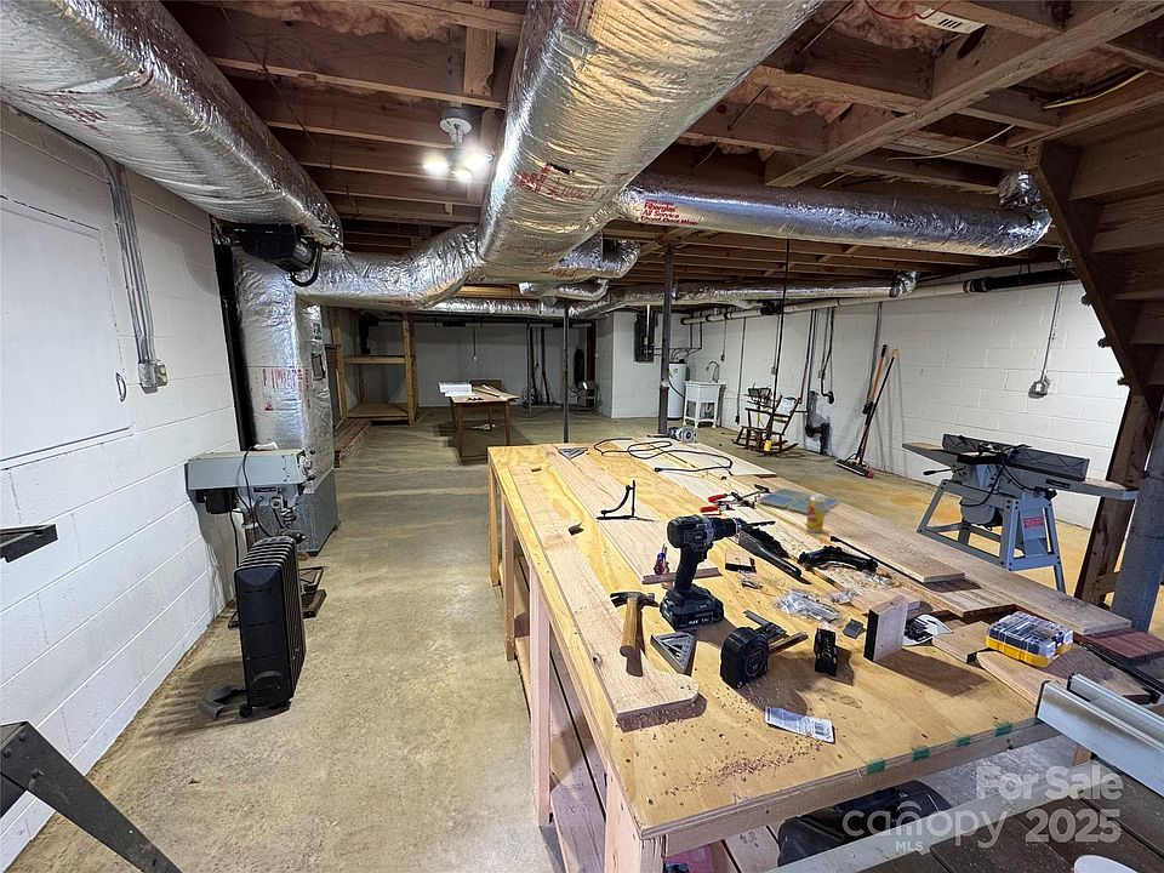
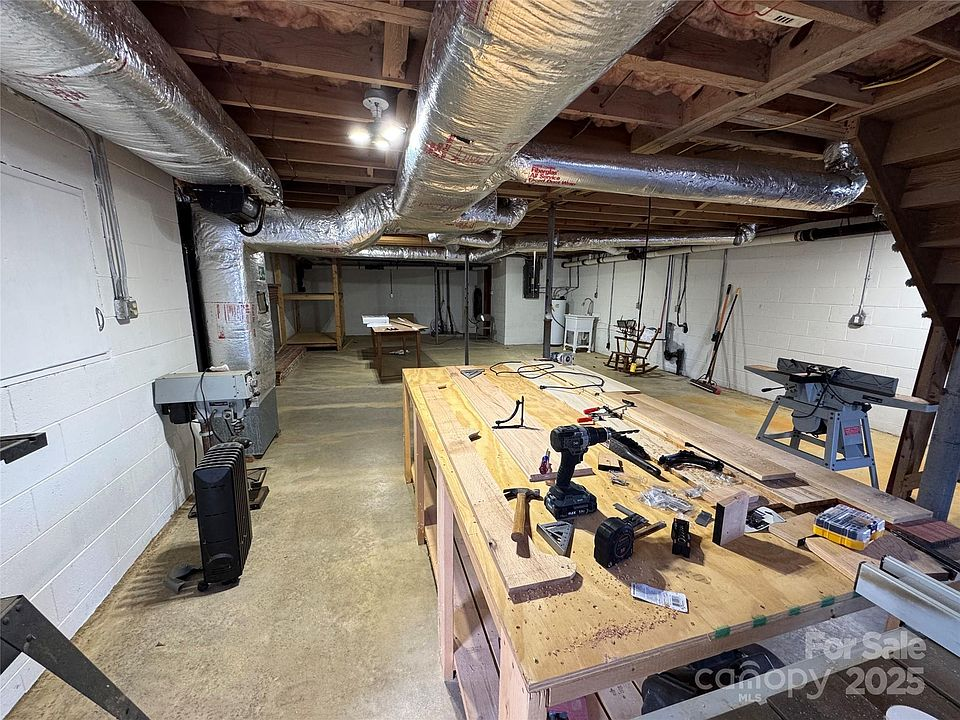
- beverage can [805,492,826,534]
- drink coaster [757,487,841,515]
